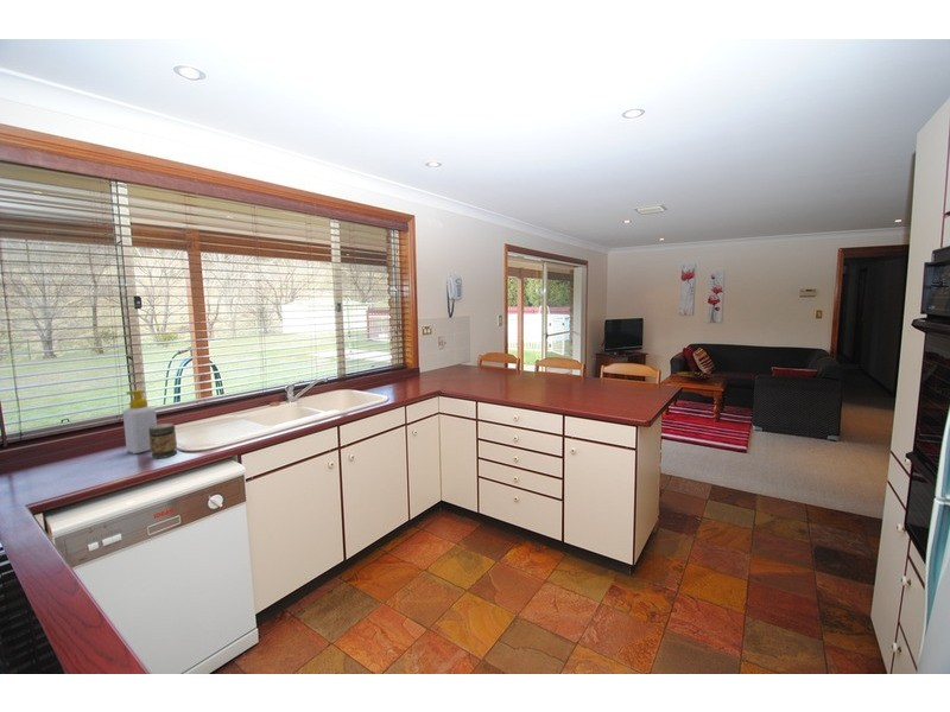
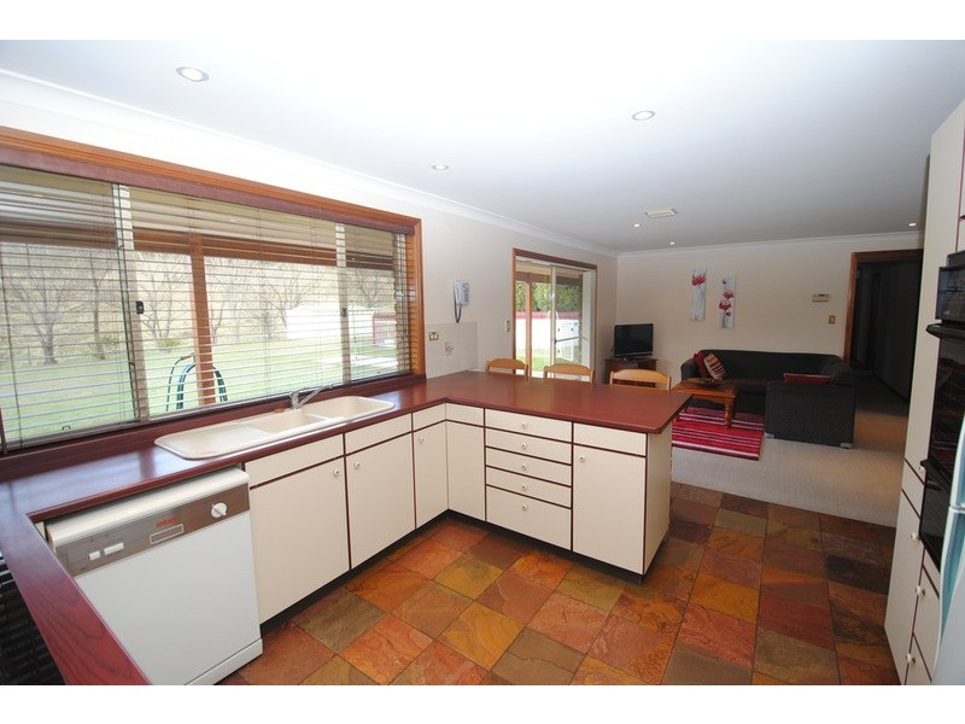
- soap bottle [122,389,158,454]
- jar [148,422,178,459]
